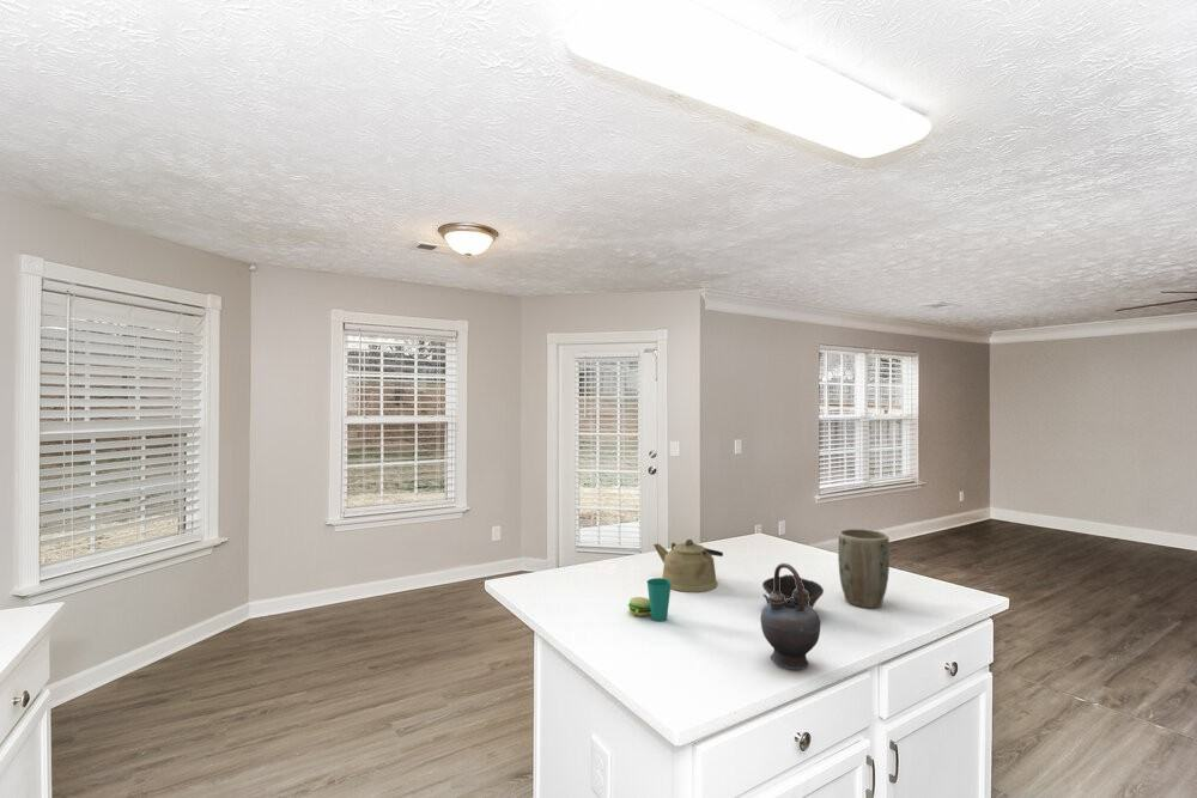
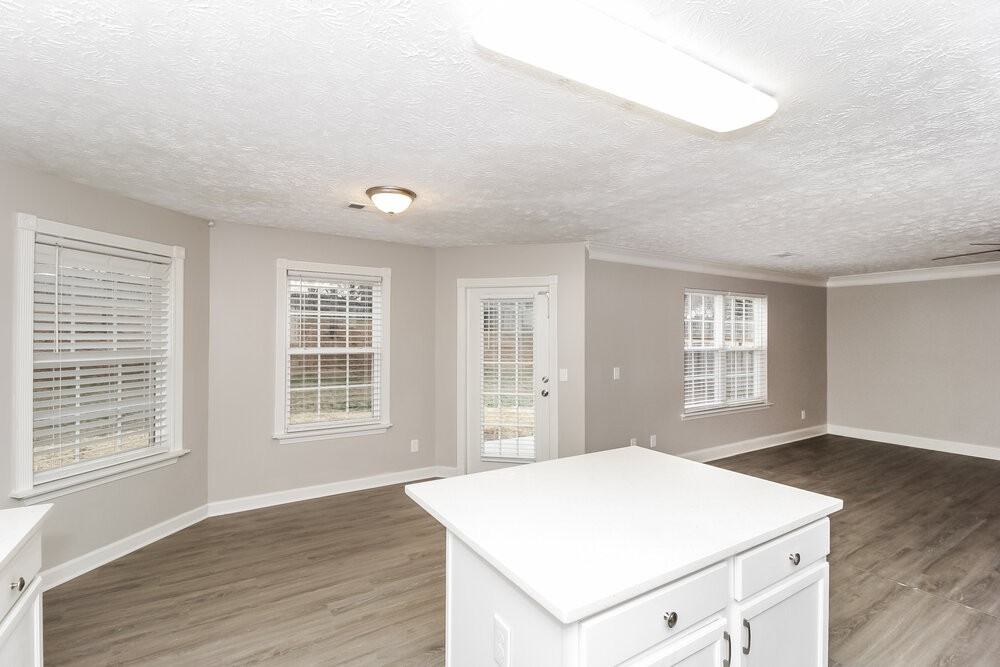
- kettle [652,538,724,593]
- cup [627,577,672,622]
- plant pot [837,528,891,609]
- bowl [761,573,825,608]
- teapot [760,562,821,670]
